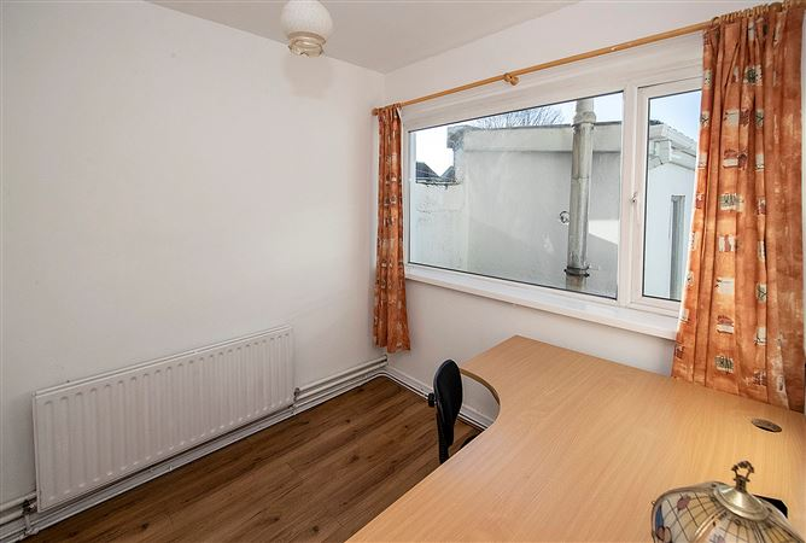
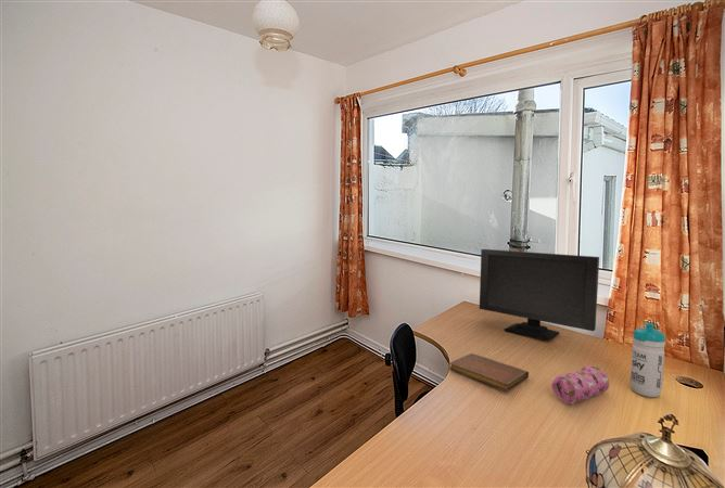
+ computer monitor [479,248,600,342]
+ notebook [449,352,530,391]
+ pencil case [551,364,610,404]
+ water bottle [629,322,666,398]
